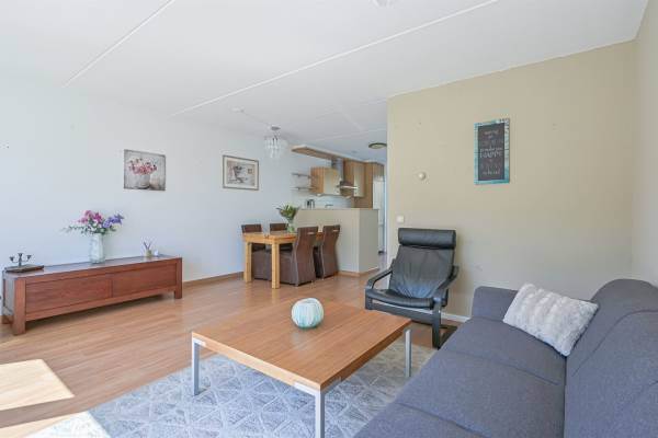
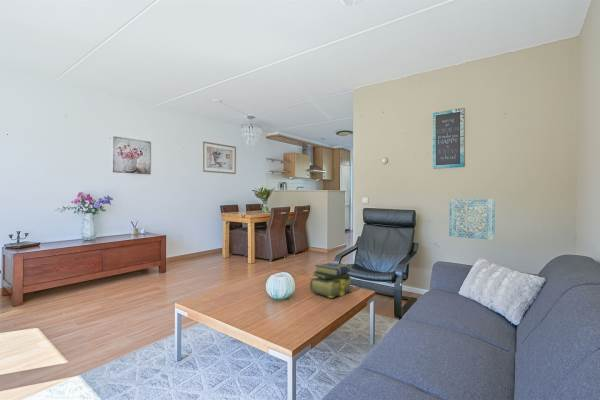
+ stack of books [309,262,353,299]
+ wall art [448,198,496,241]
